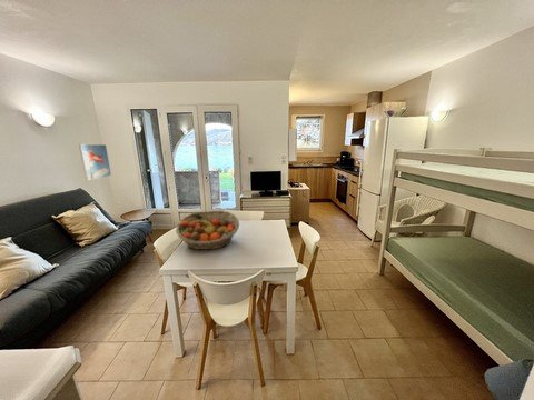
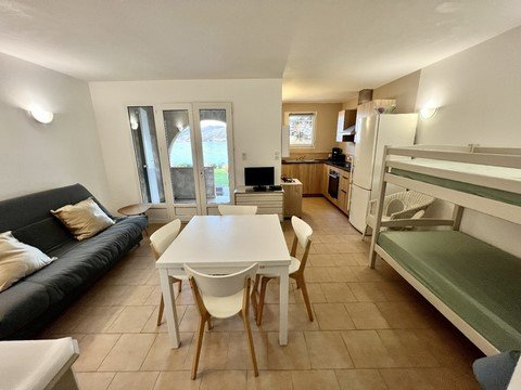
- fruit basket [175,210,240,251]
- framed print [78,143,112,181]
